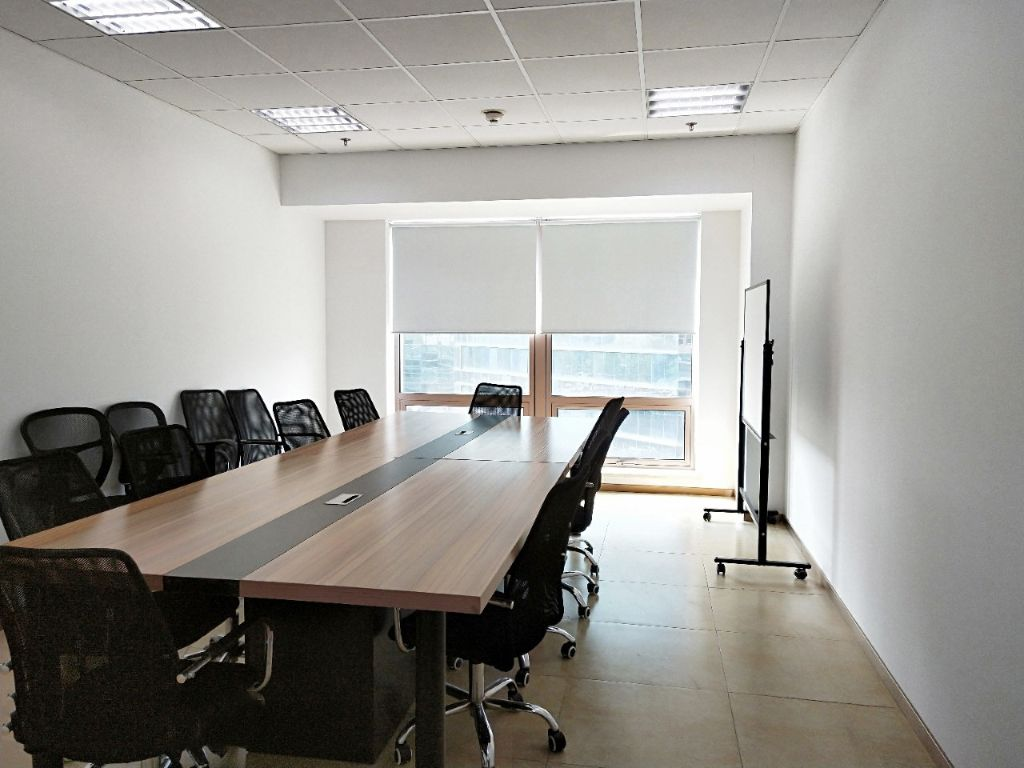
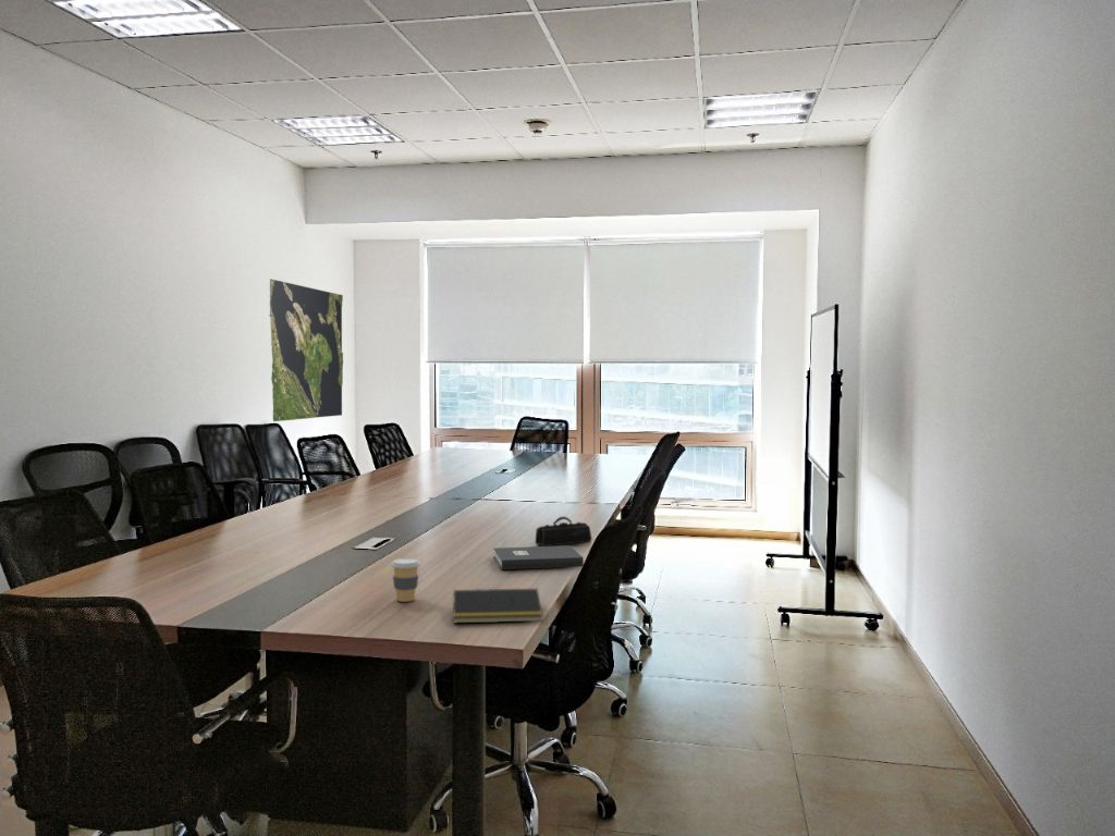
+ world map [269,278,344,422]
+ coffee cup [390,557,421,603]
+ pencil case [535,516,593,546]
+ notepad [451,588,544,624]
+ book [493,544,585,570]
